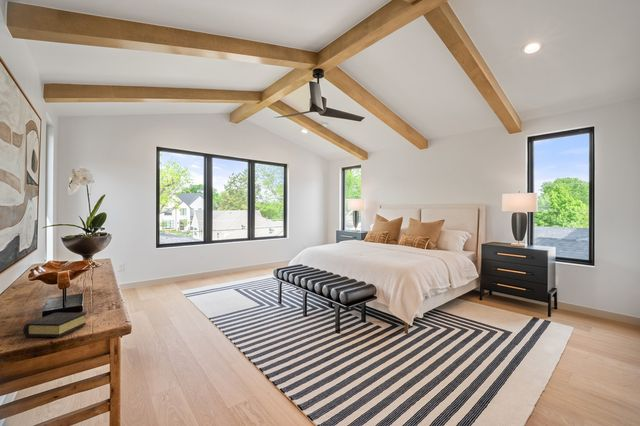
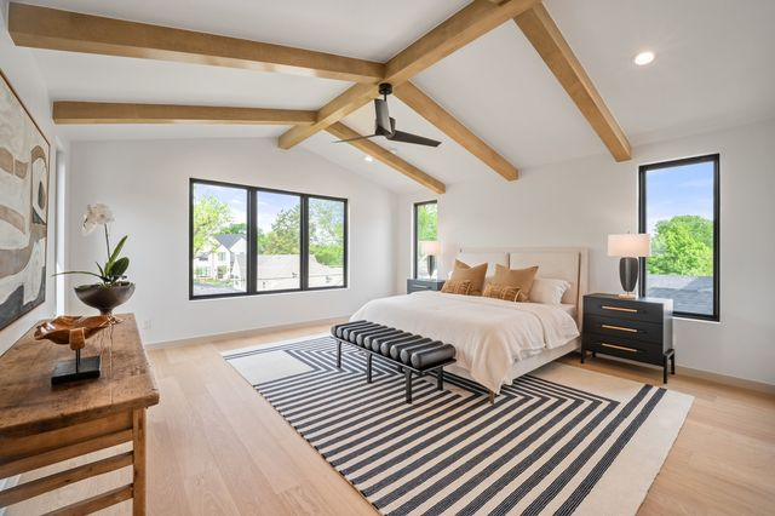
- book [22,312,87,338]
